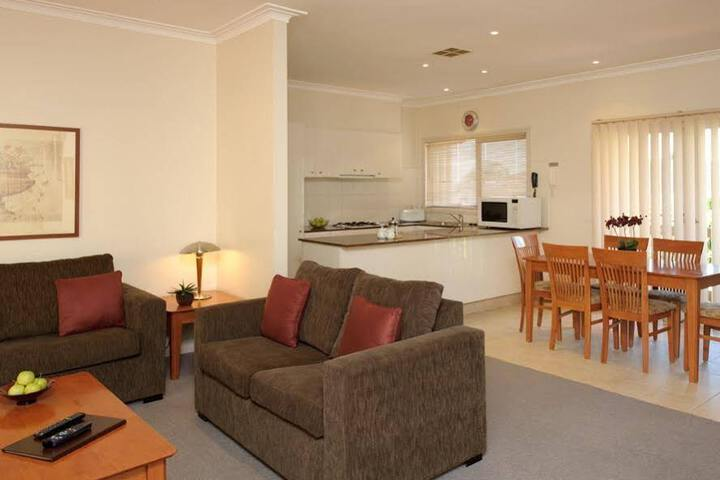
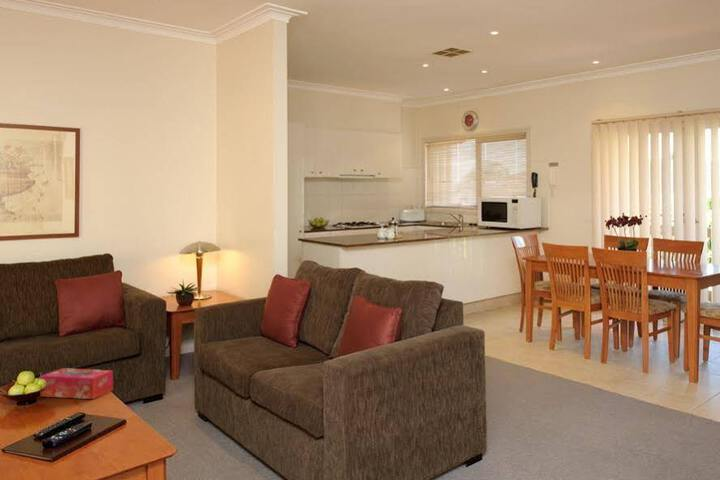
+ tissue box [39,367,114,400]
